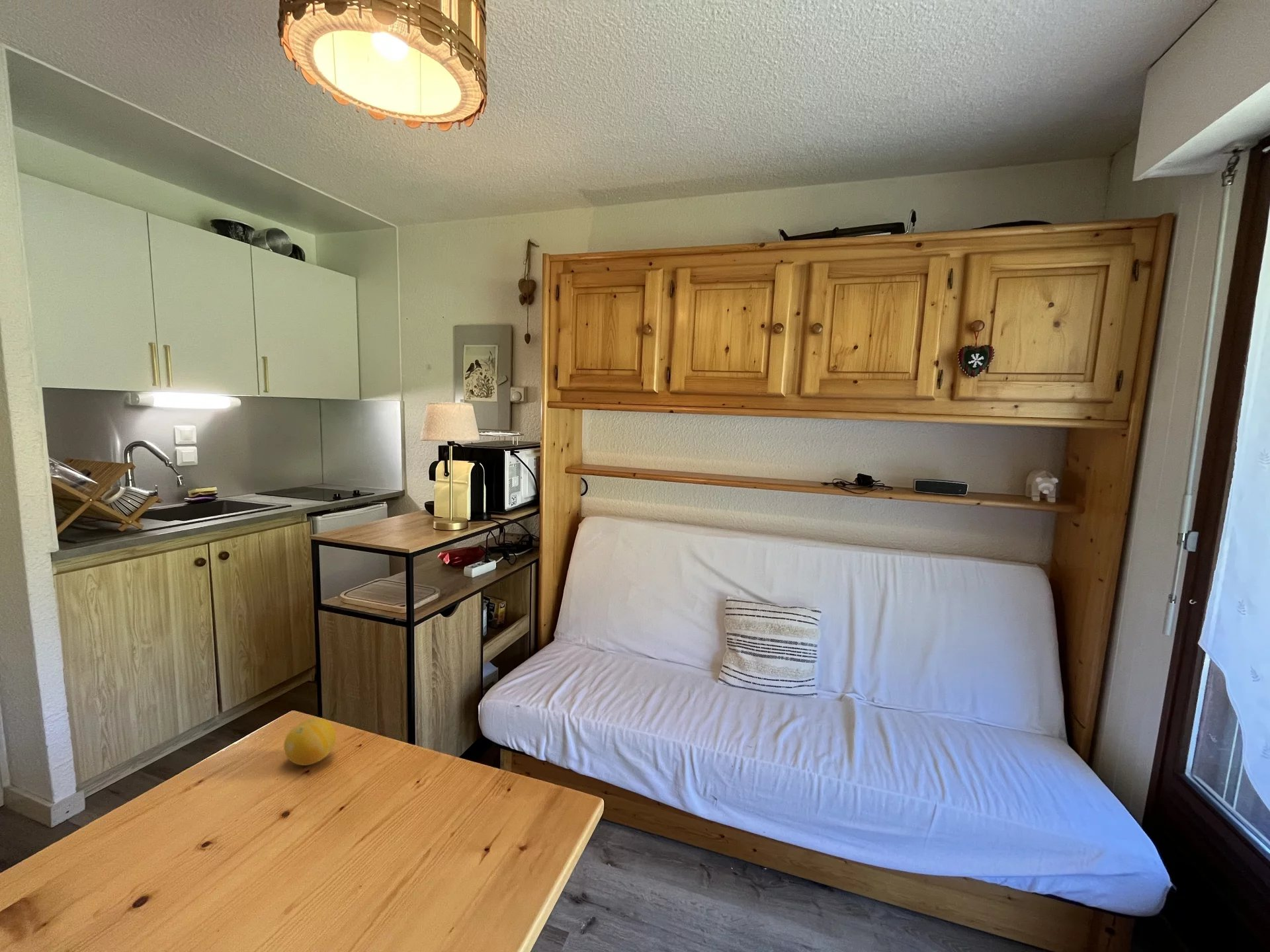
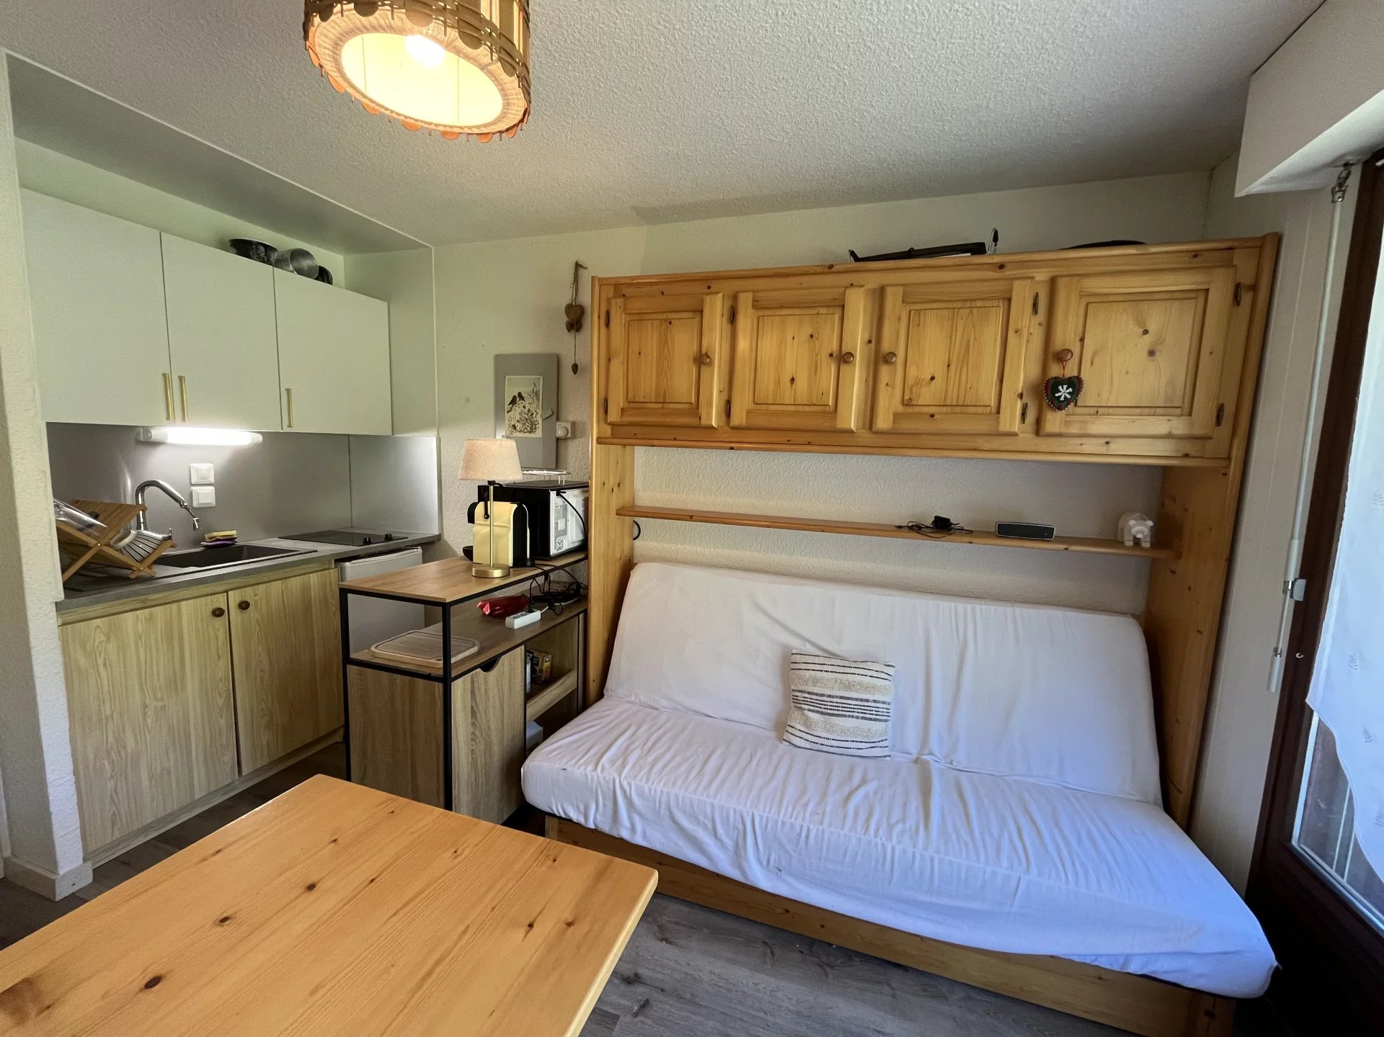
- fruit [283,717,337,766]
